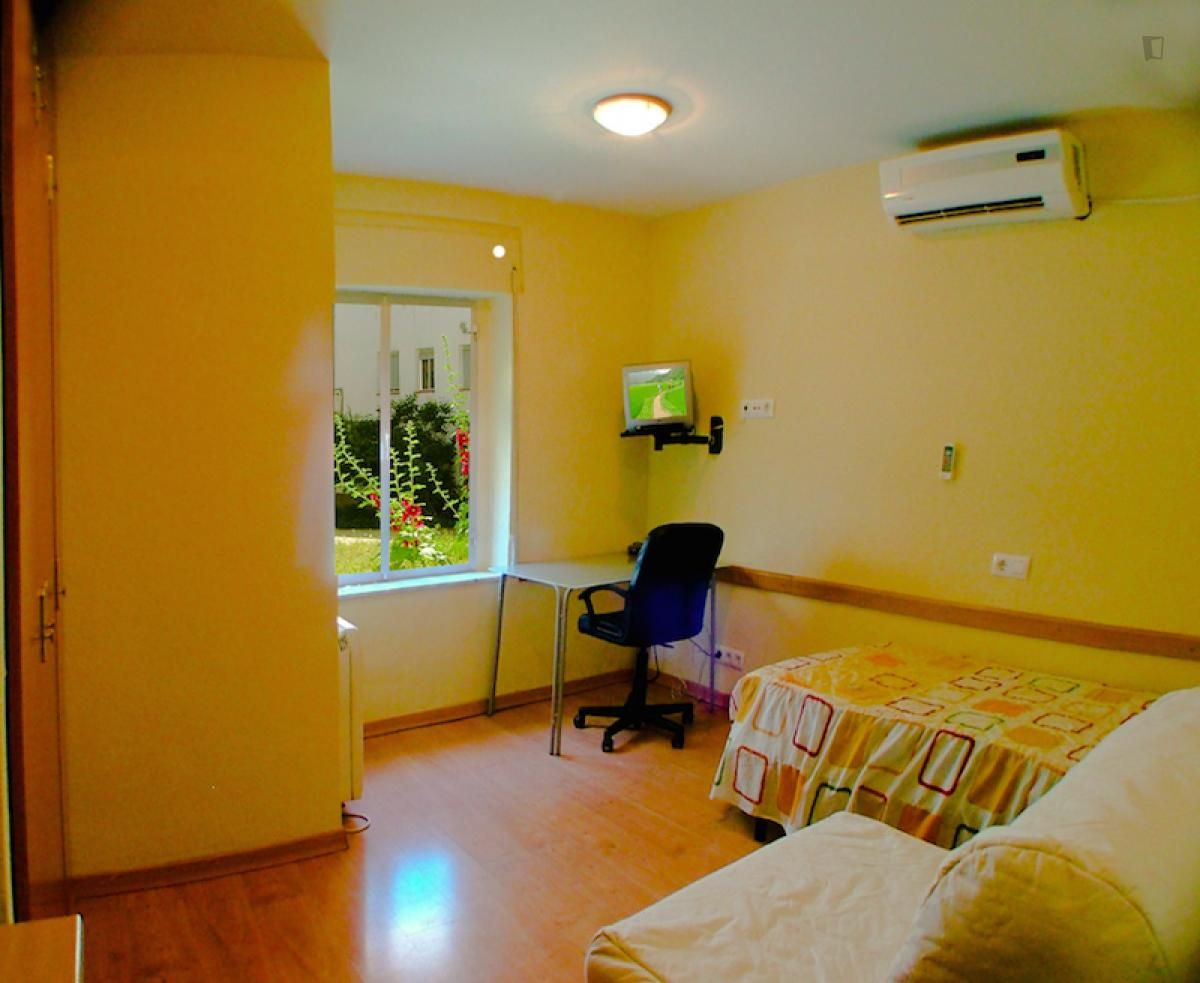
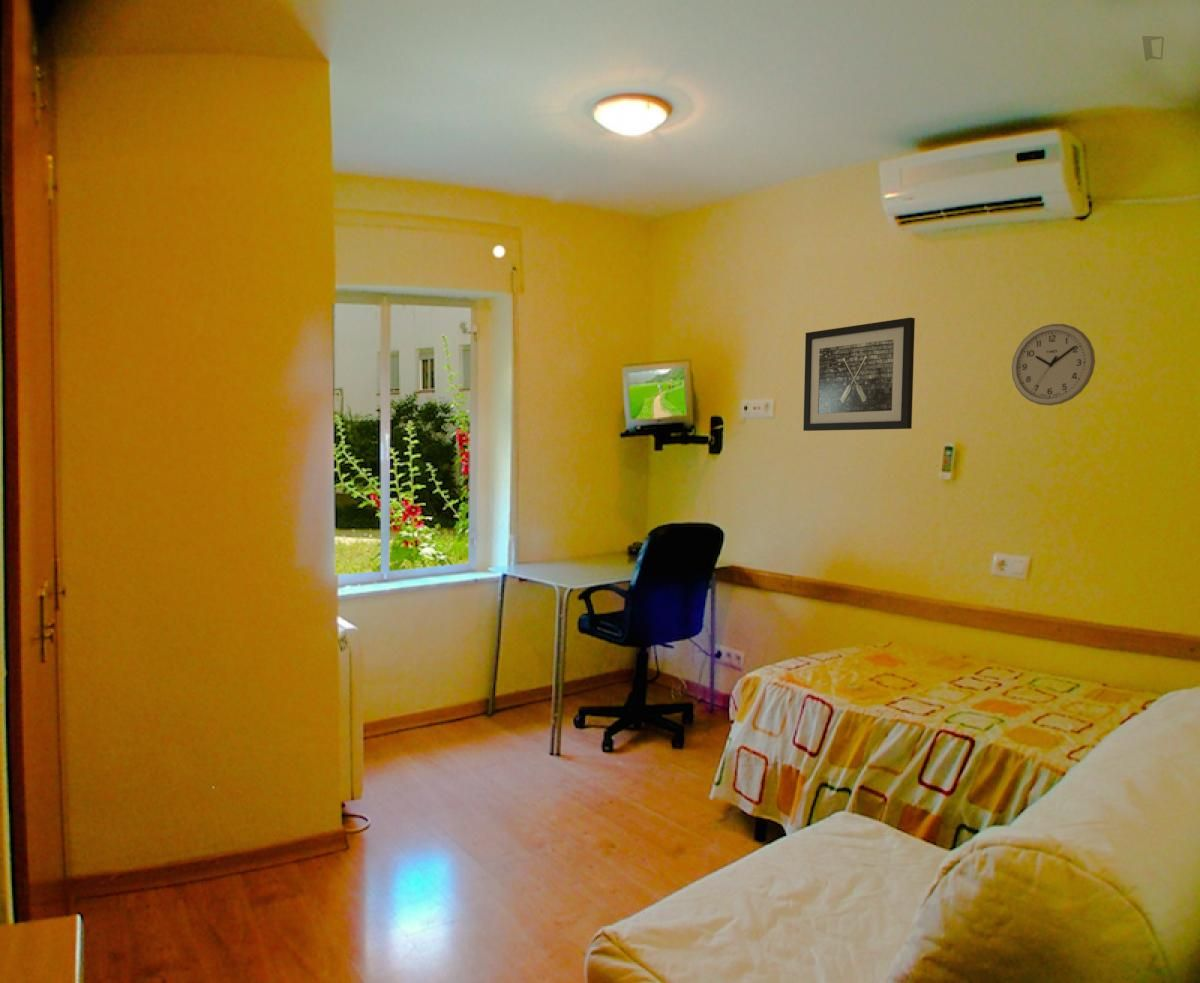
+ wall art [802,317,916,432]
+ wall clock [1011,323,1096,407]
